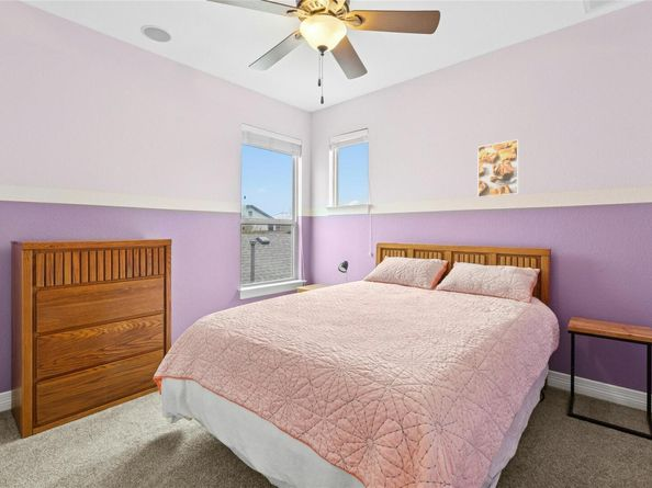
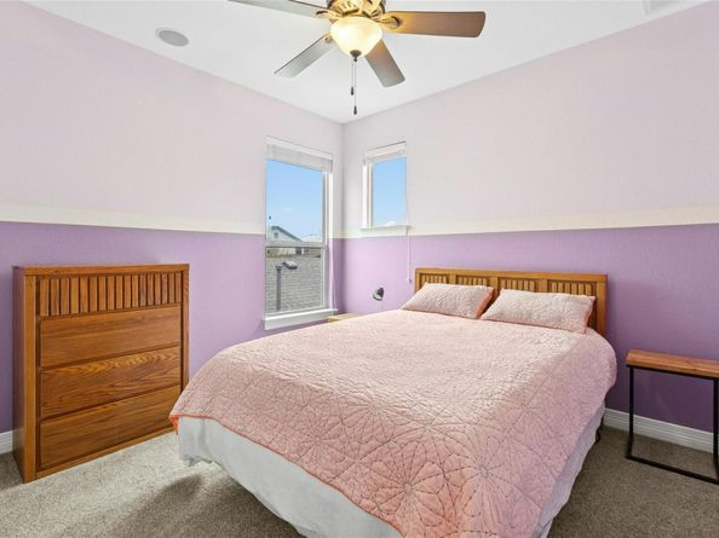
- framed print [476,138,520,198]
